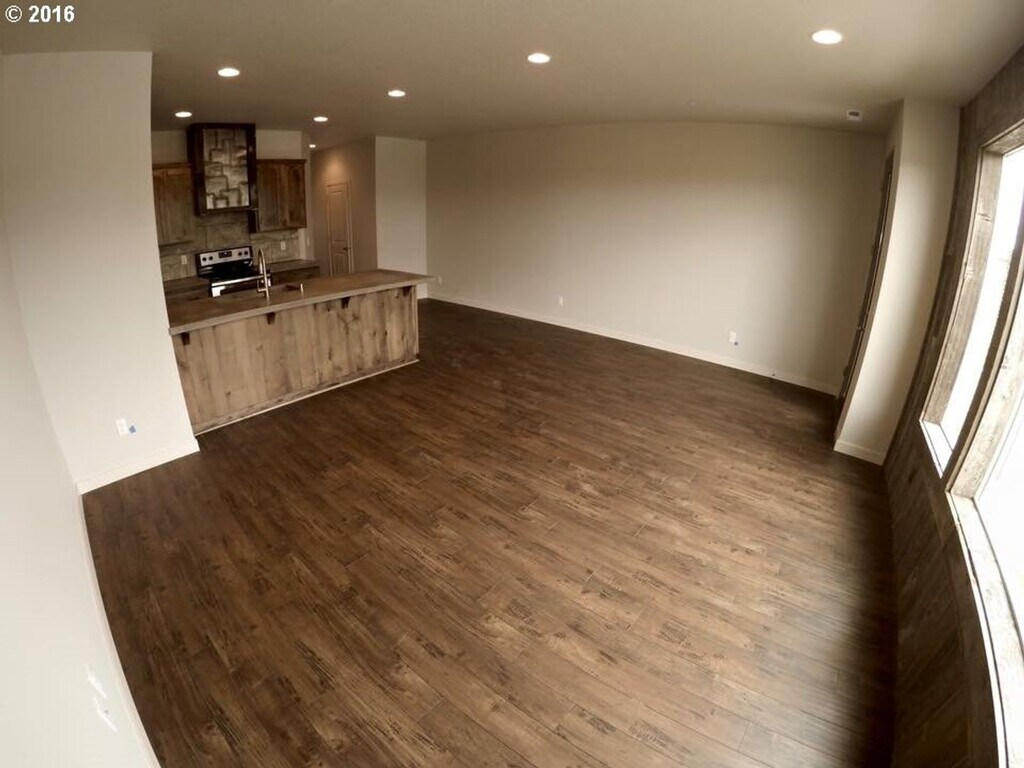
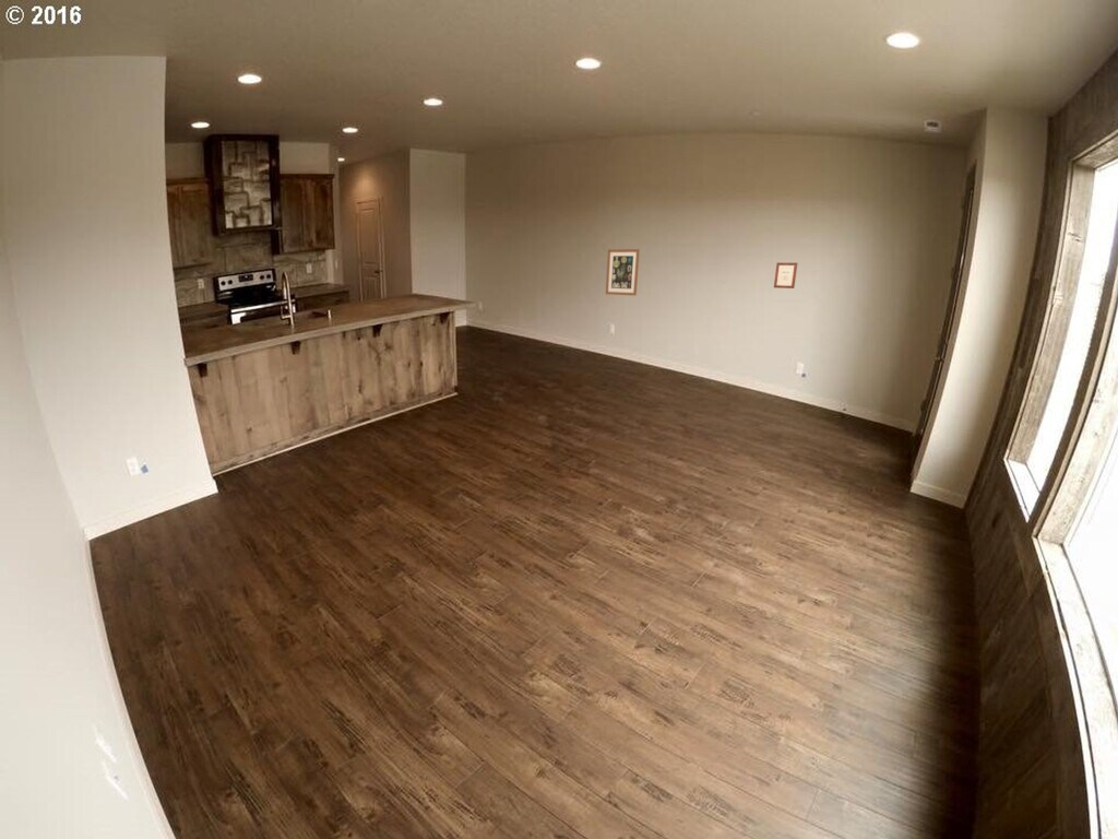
+ picture frame [773,262,798,289]
+ wall art [605,248,641,297]
